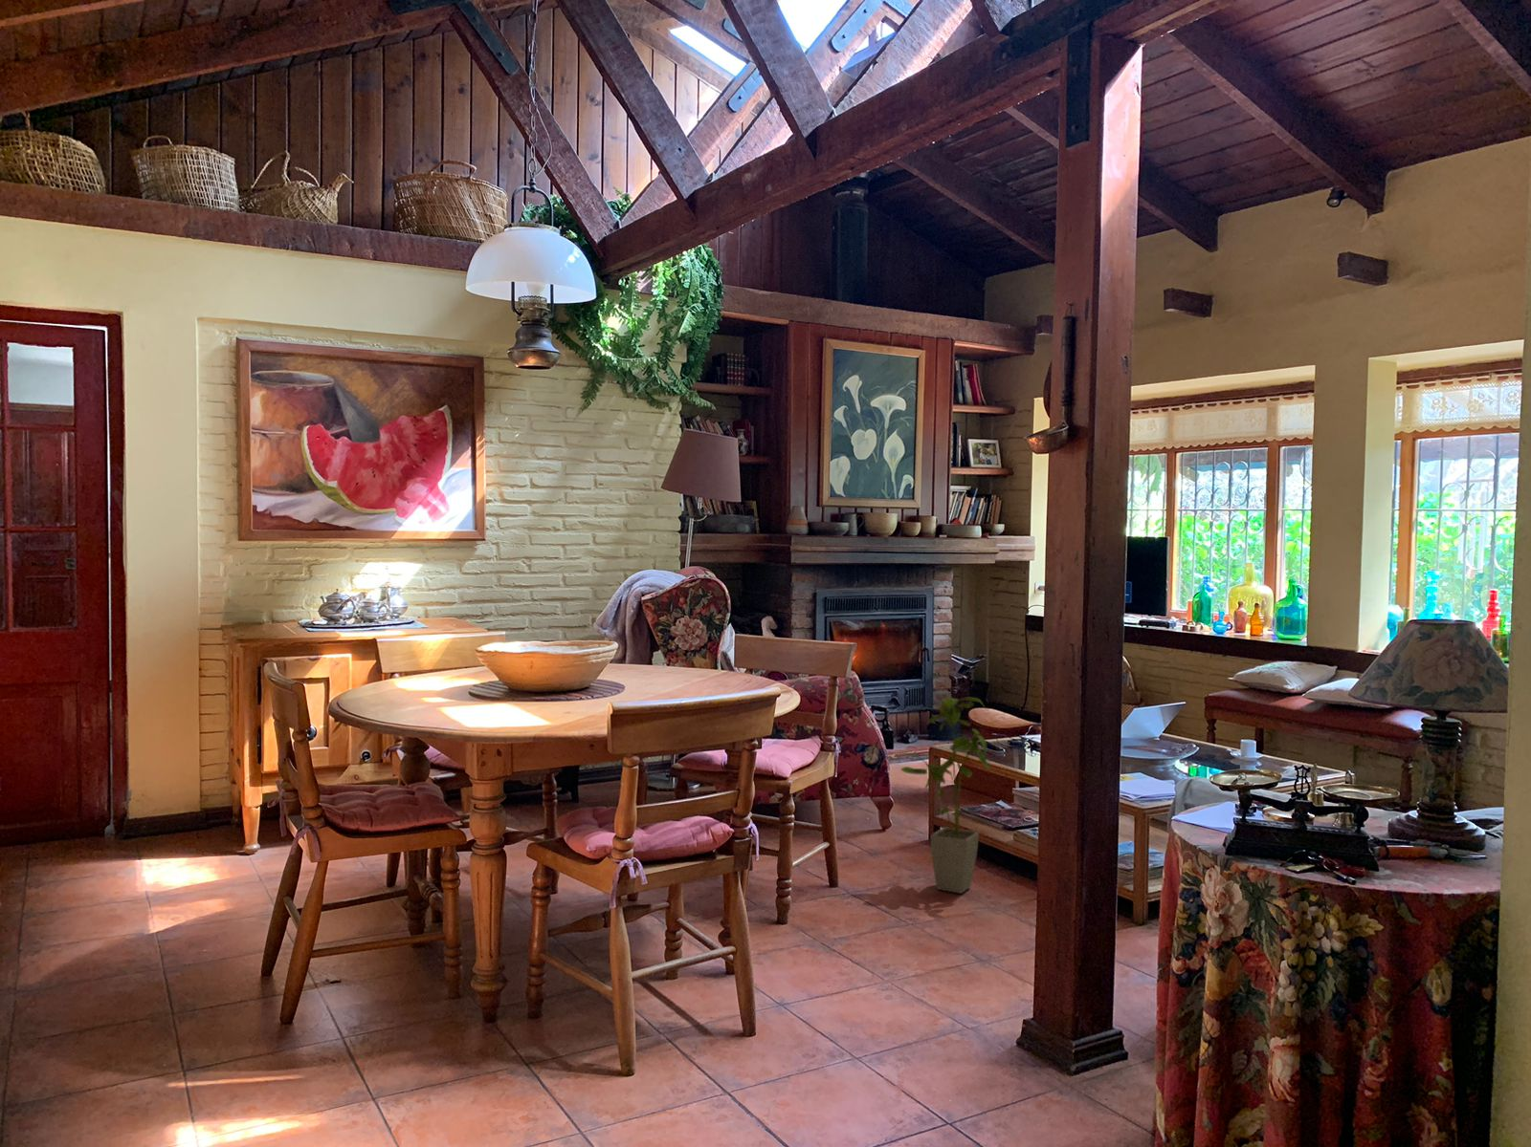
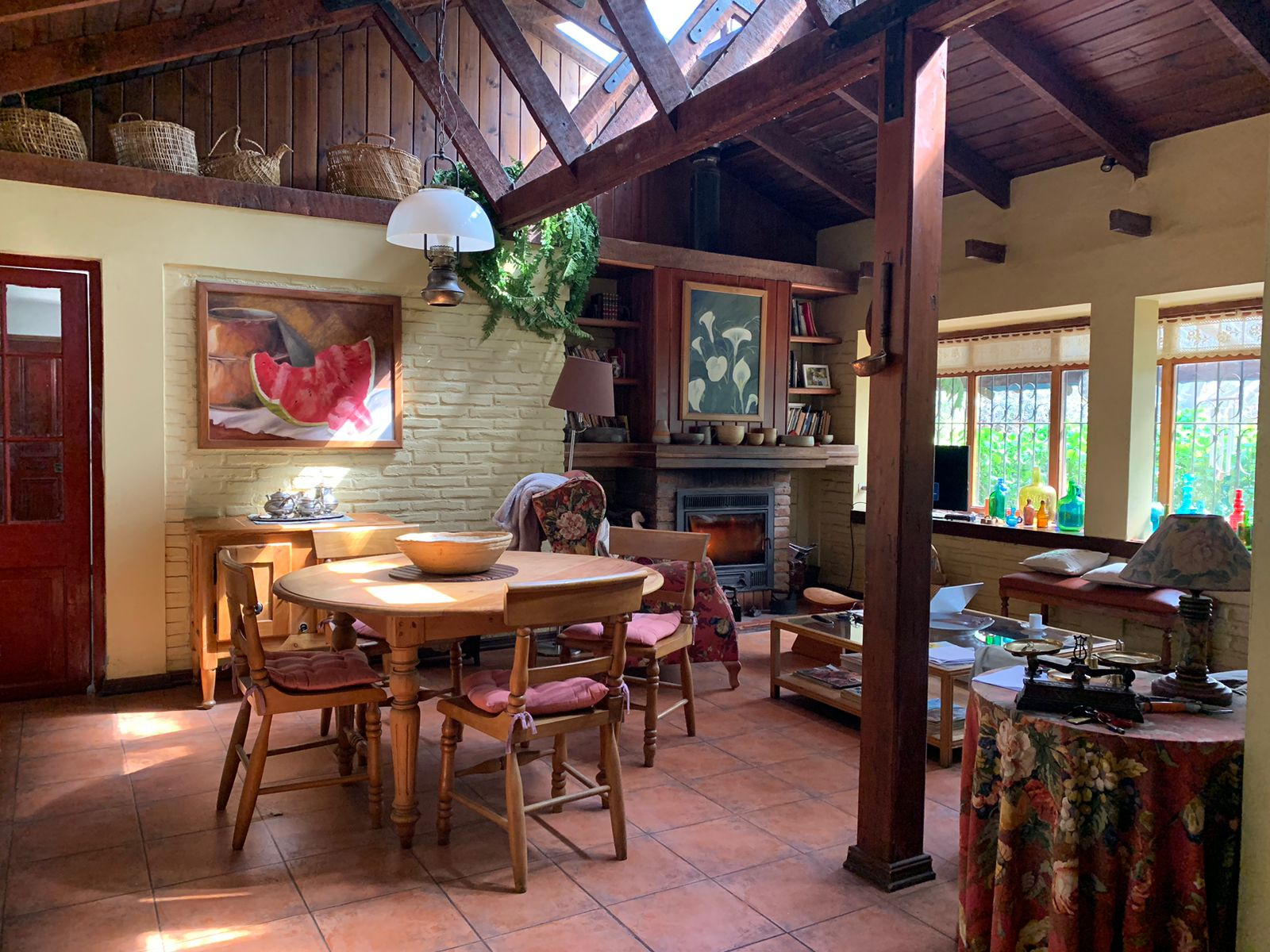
- house plant [886,696,991,895]
